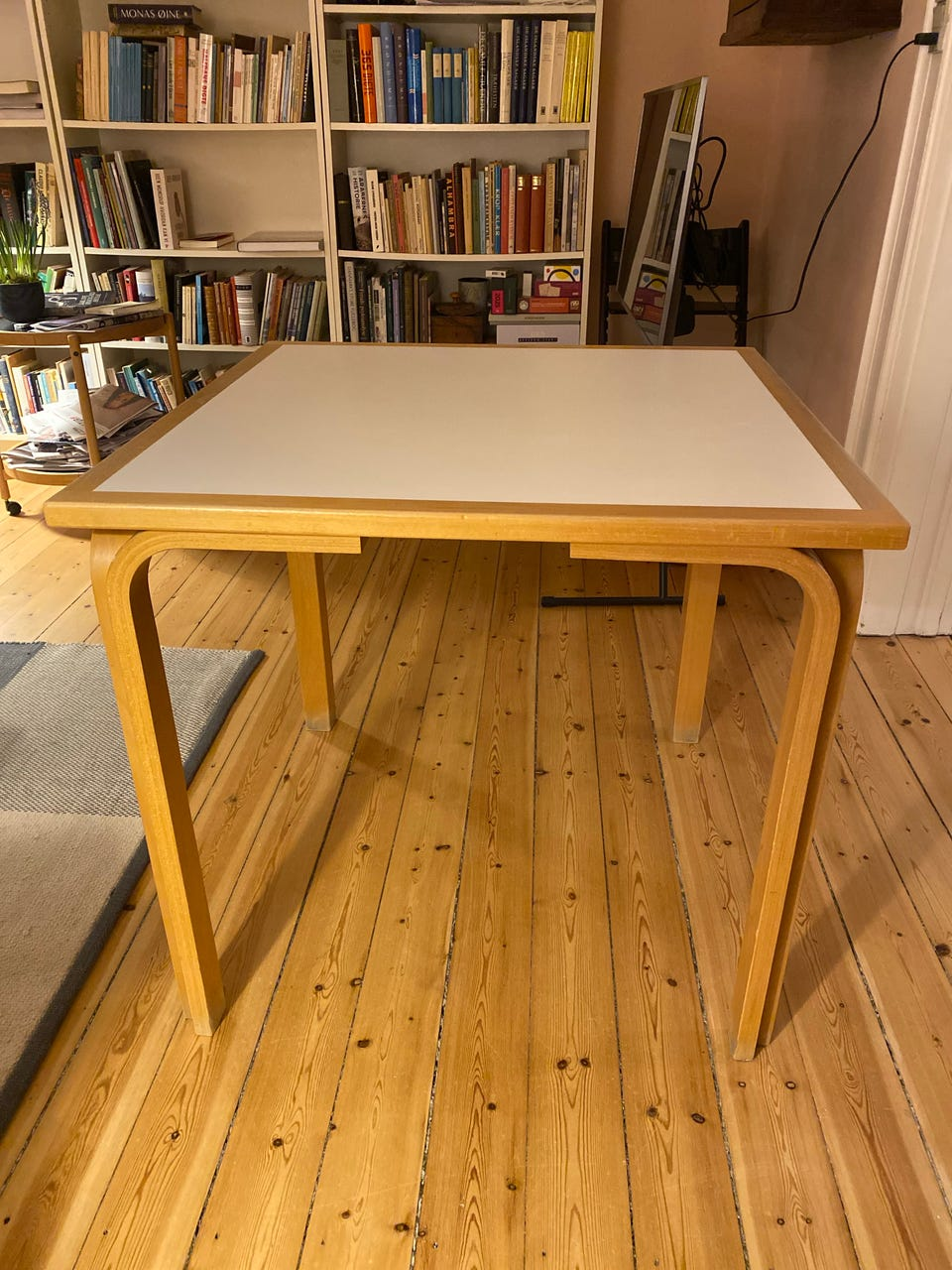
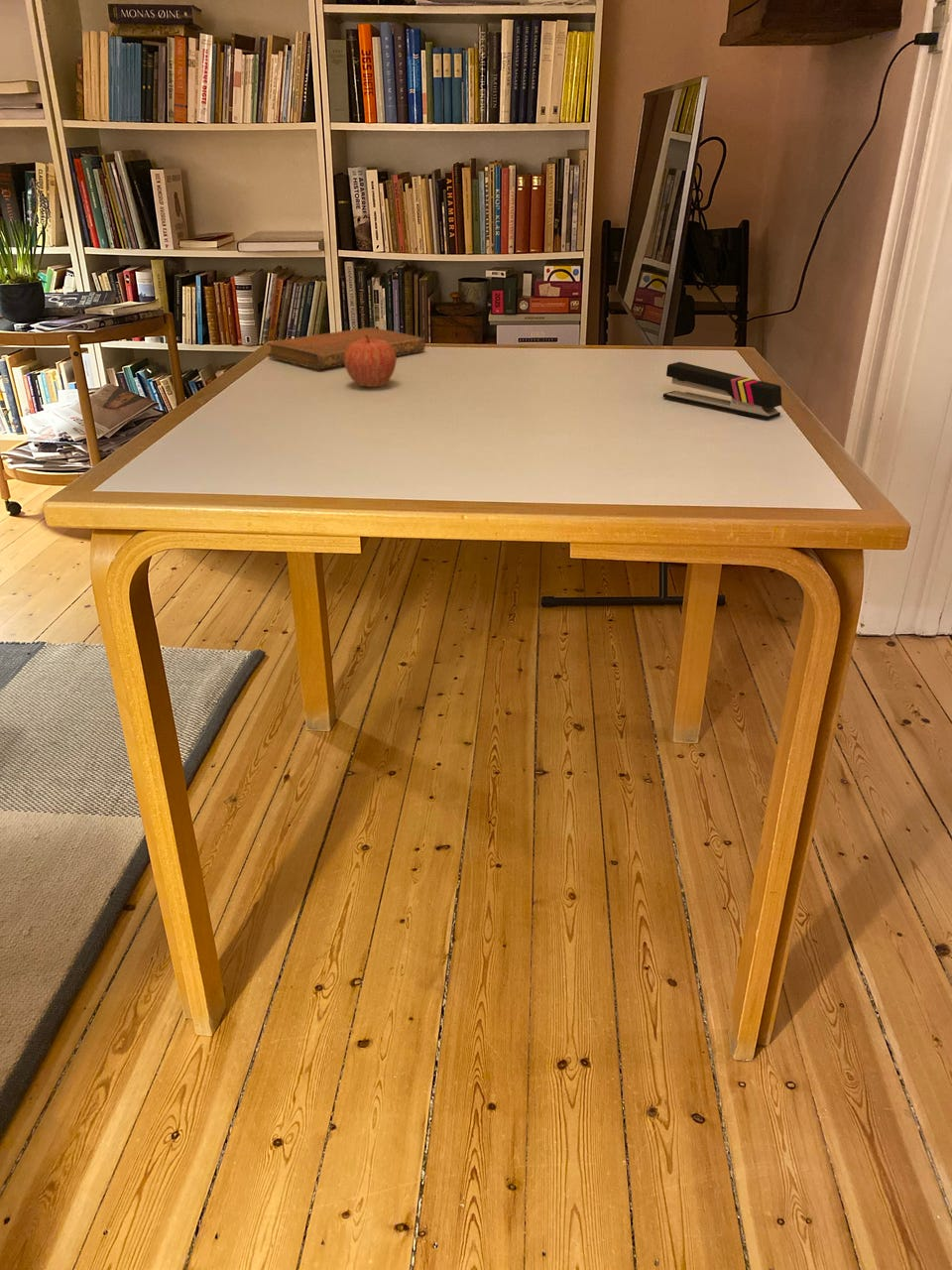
+ stapler [662,361,782,421]
+ apple [344,335,398,388]
+ notebook [266,326,426,370]
